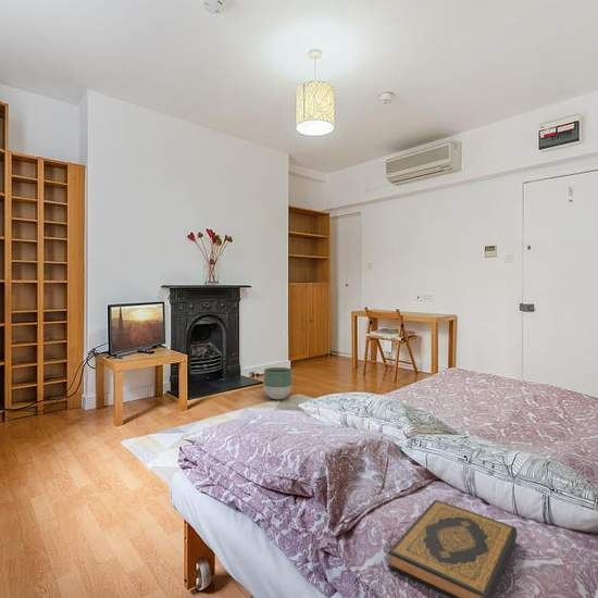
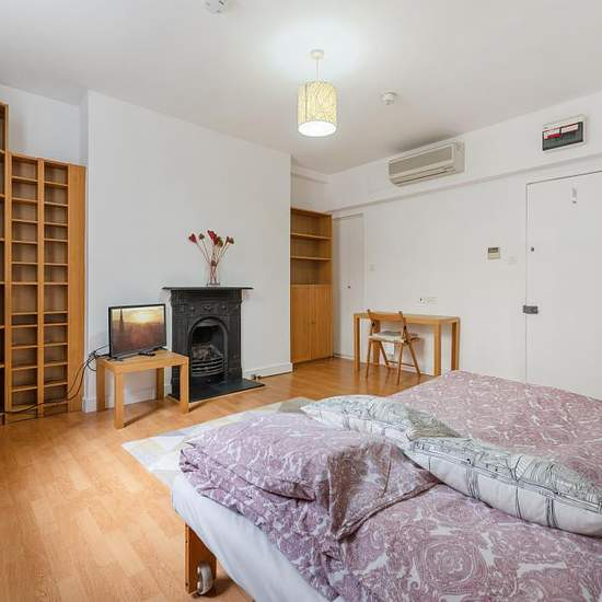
- planter [263,366,294,400]
- hardback book [387,499,519,598]
